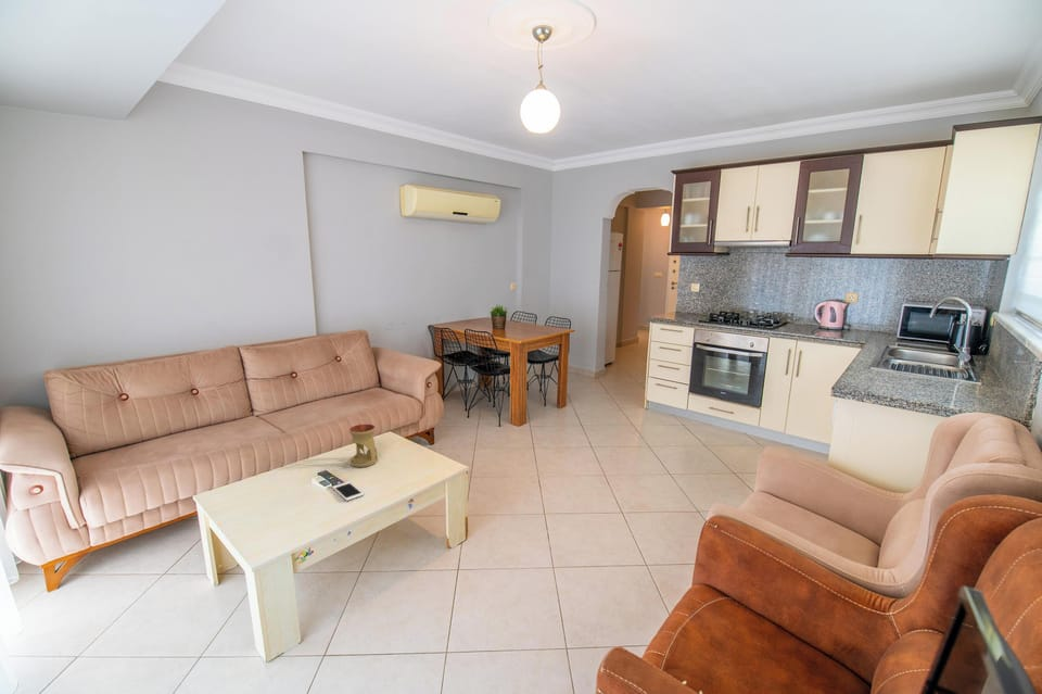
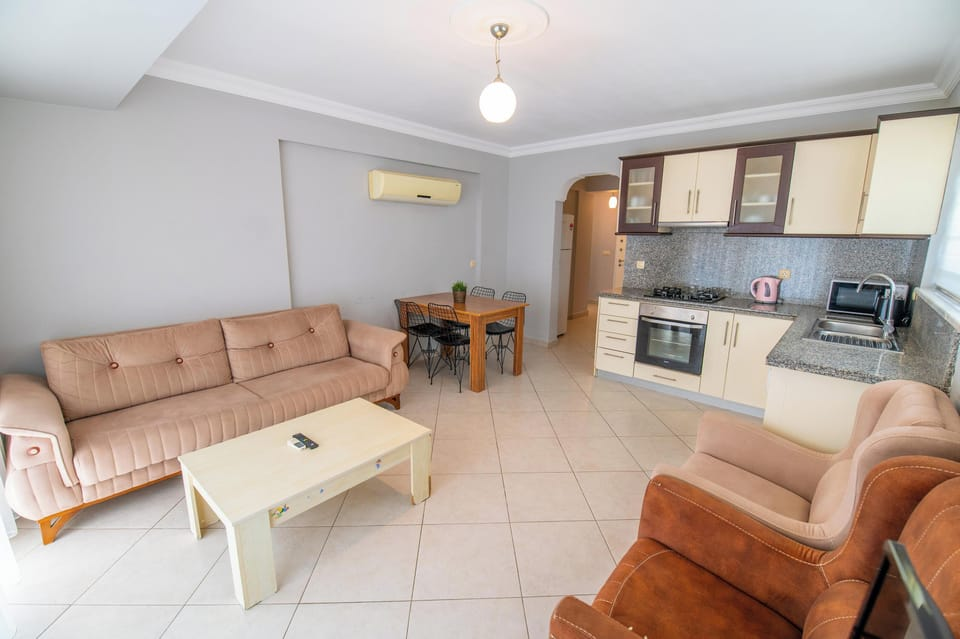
- cell phone [331,480,365,502]
- oil burner [348,424,379,468]
